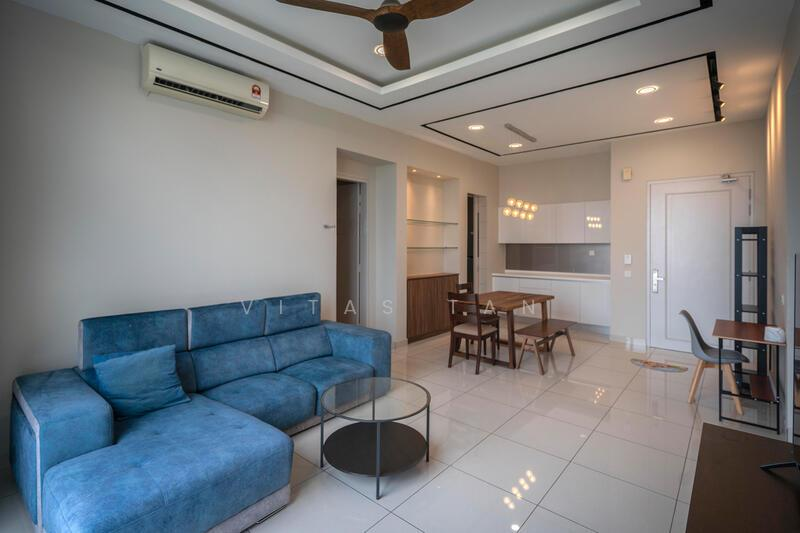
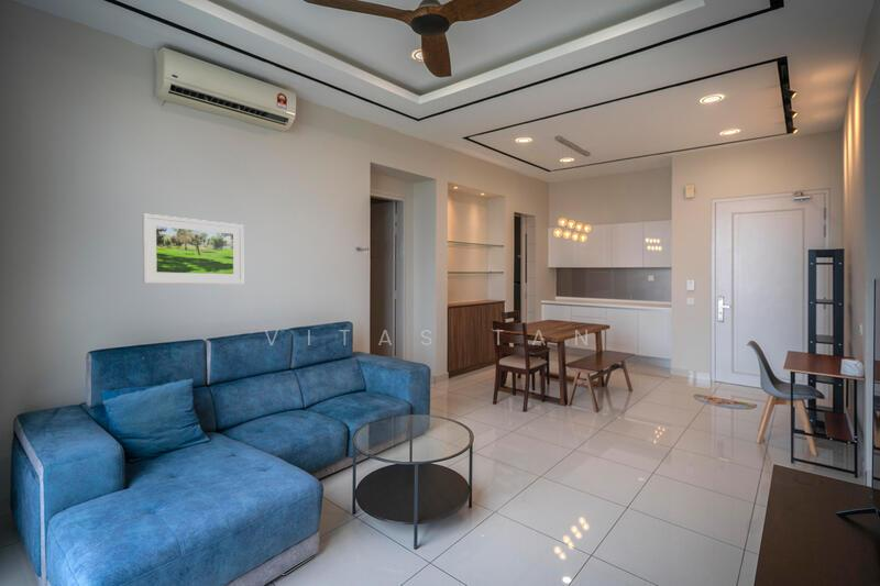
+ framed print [142,212,244,285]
